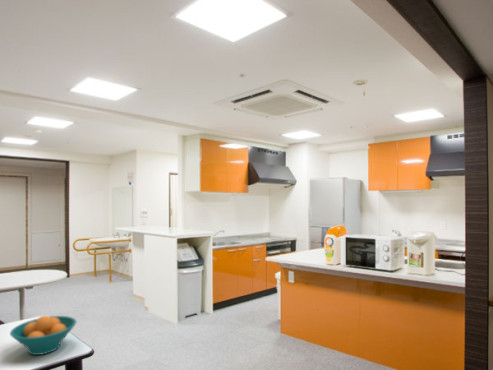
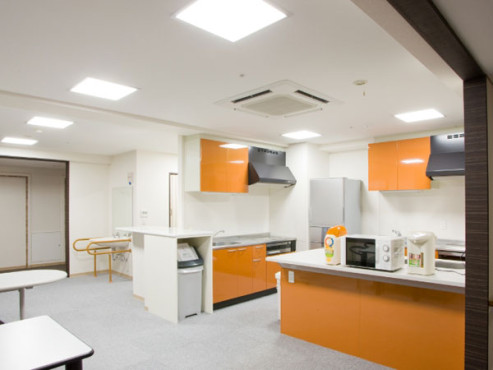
- fruit bowl [9,315,77,356]
